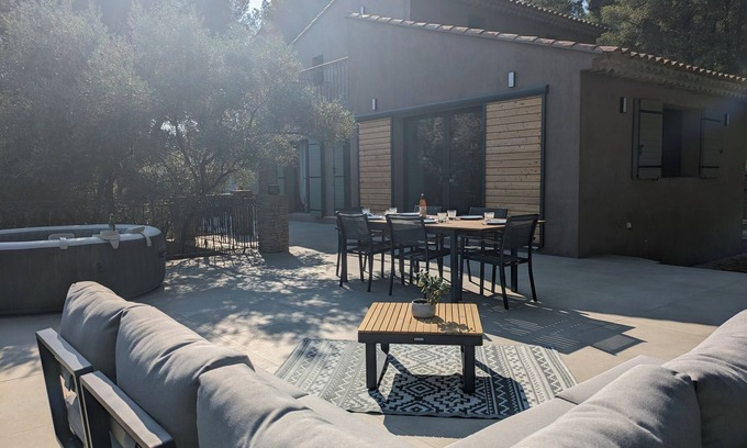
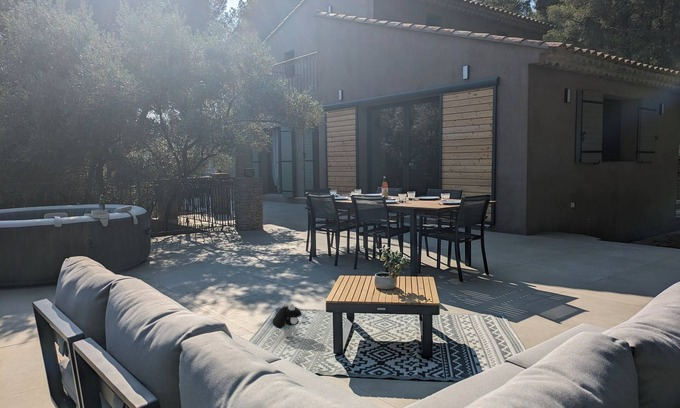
+ plush toy [272,302,302,338]
